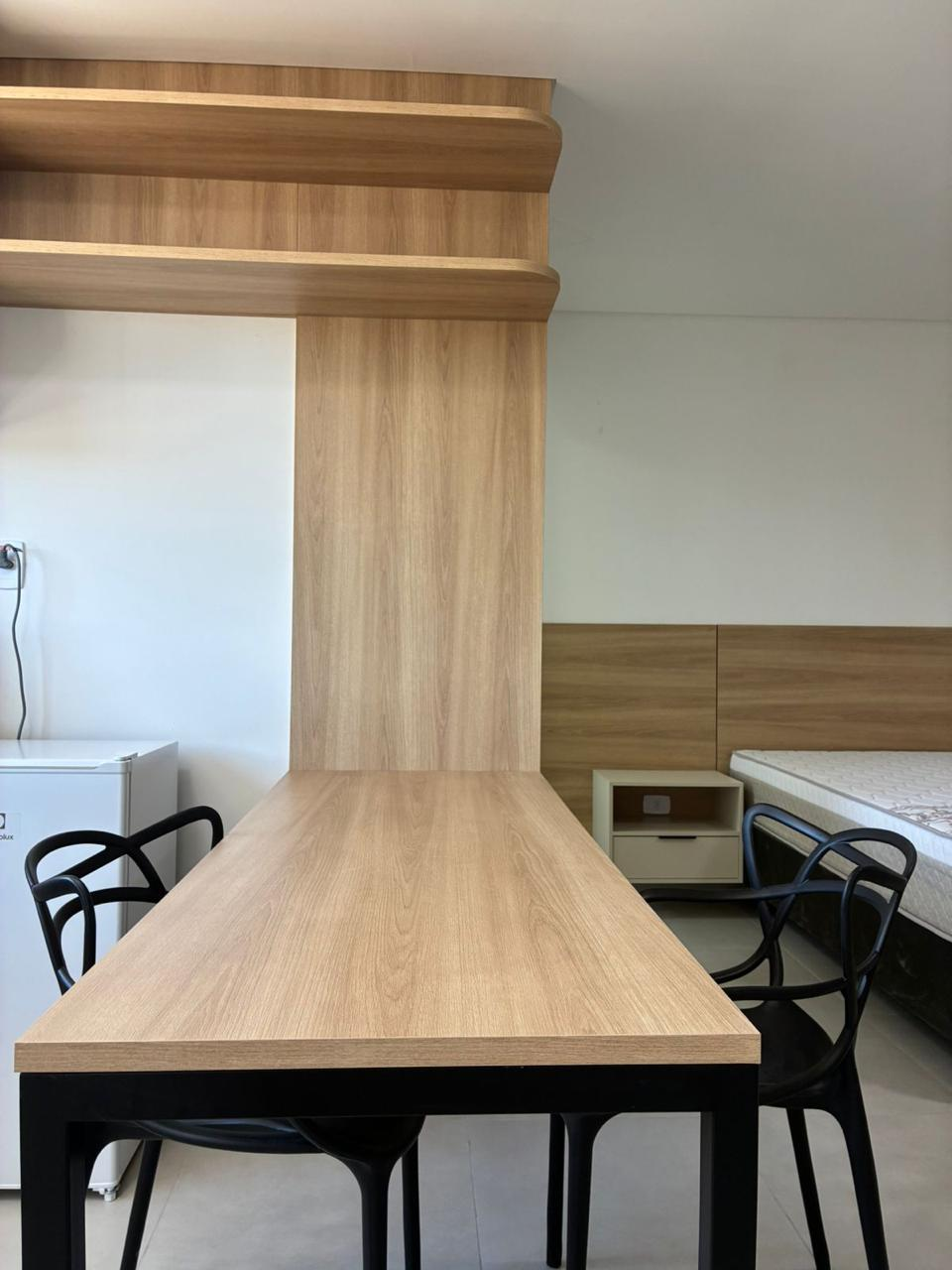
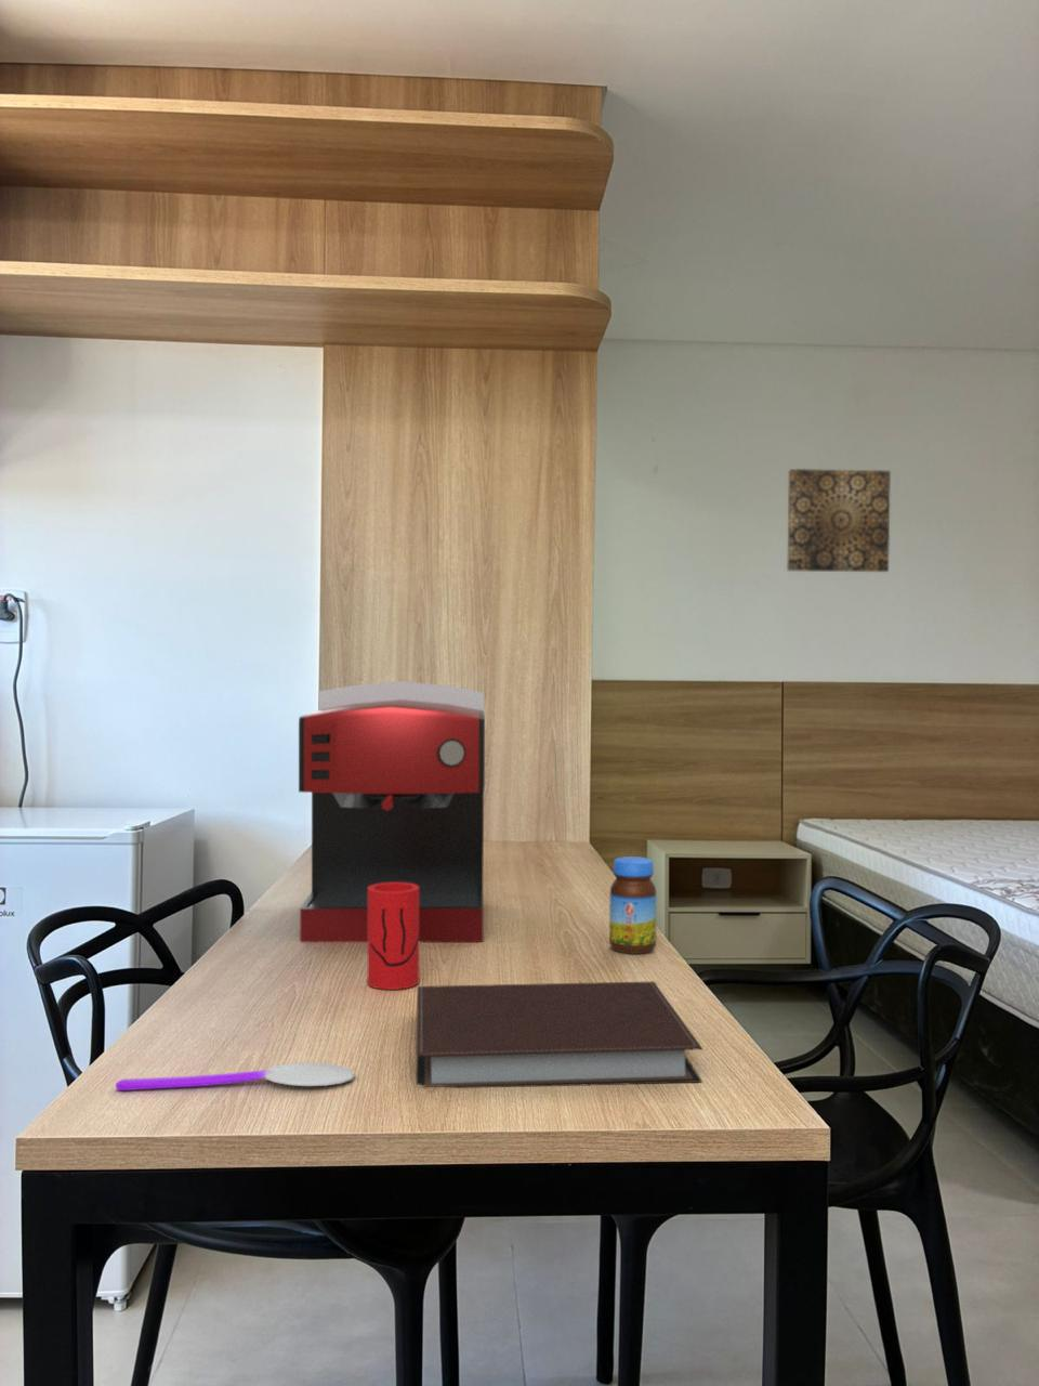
+ jar [608,856,657,955]
+ wall art [786,468,892,573]
+ coffee maker [298,680,486,943]
+ cup [366,883,420,991]
+ notebook [416,980,704,1089]
+ spoon [115,1061,356,1091]
